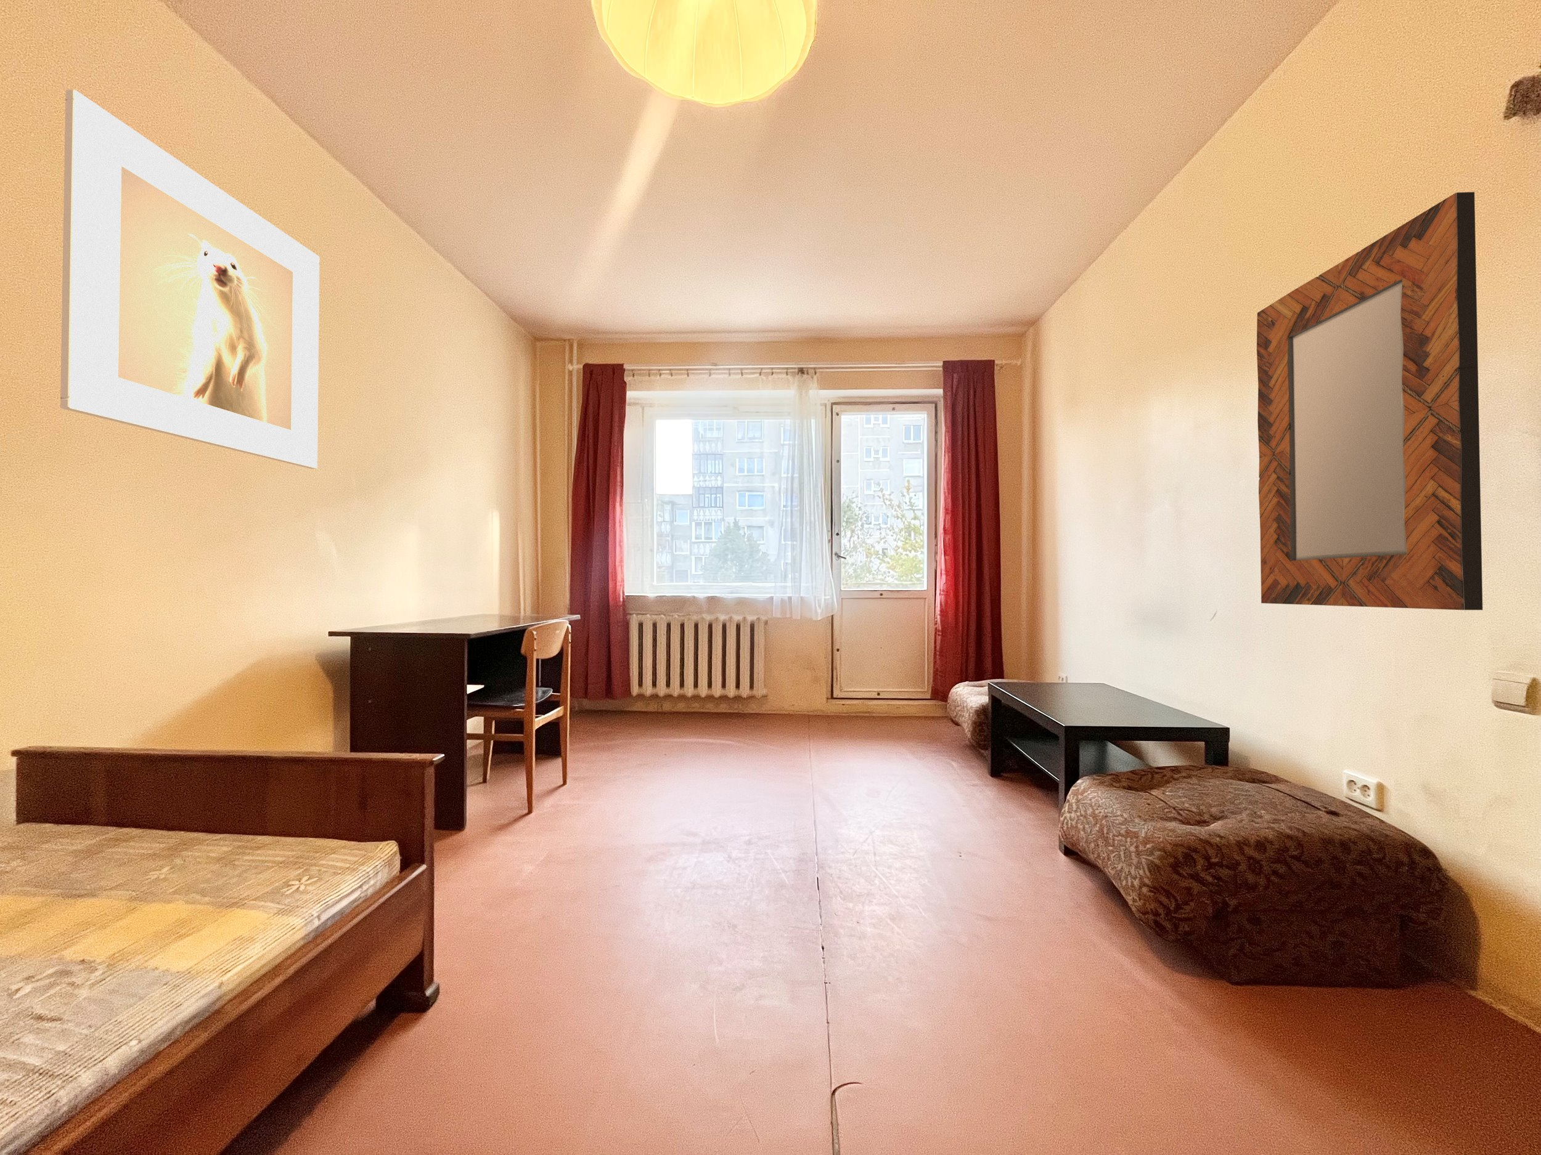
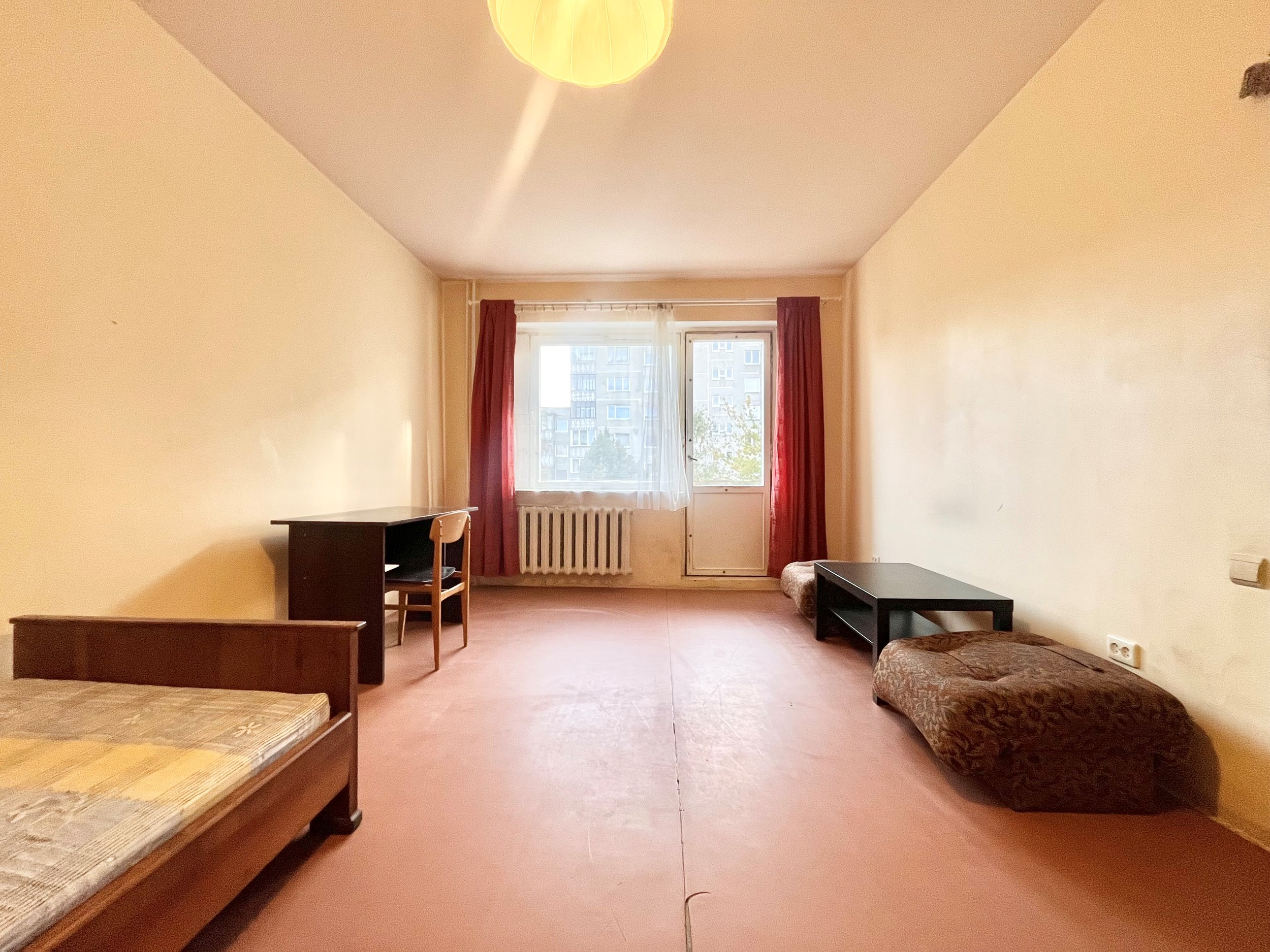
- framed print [59,89,320,470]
- home mirror [1256,192,1483,610]
